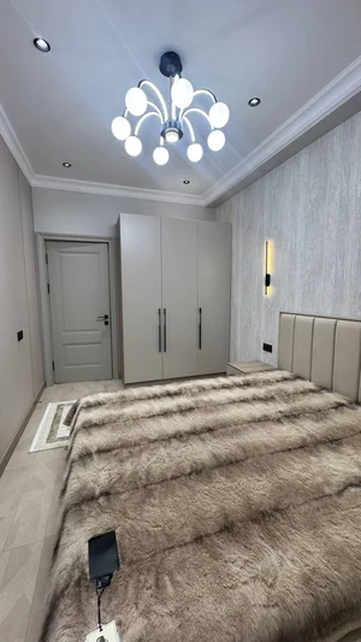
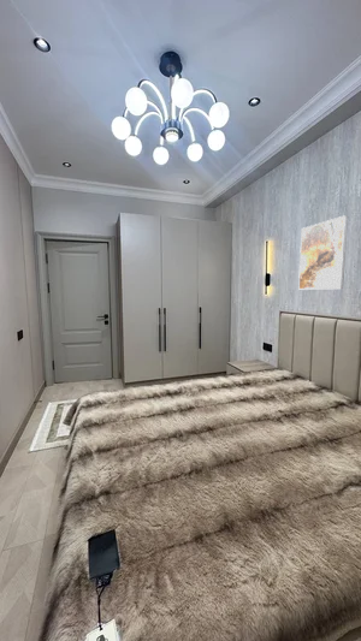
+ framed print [297,214,349,290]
